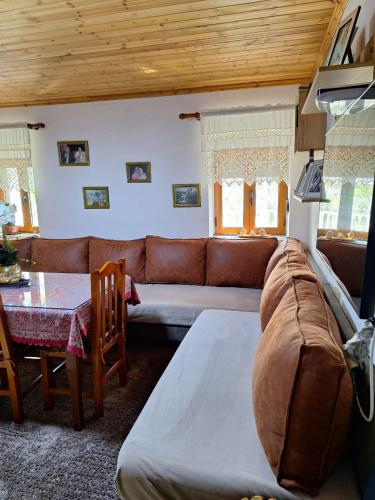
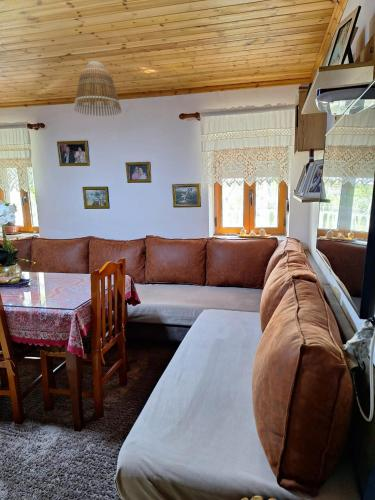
+ lamp shade [73,61,123,117]
